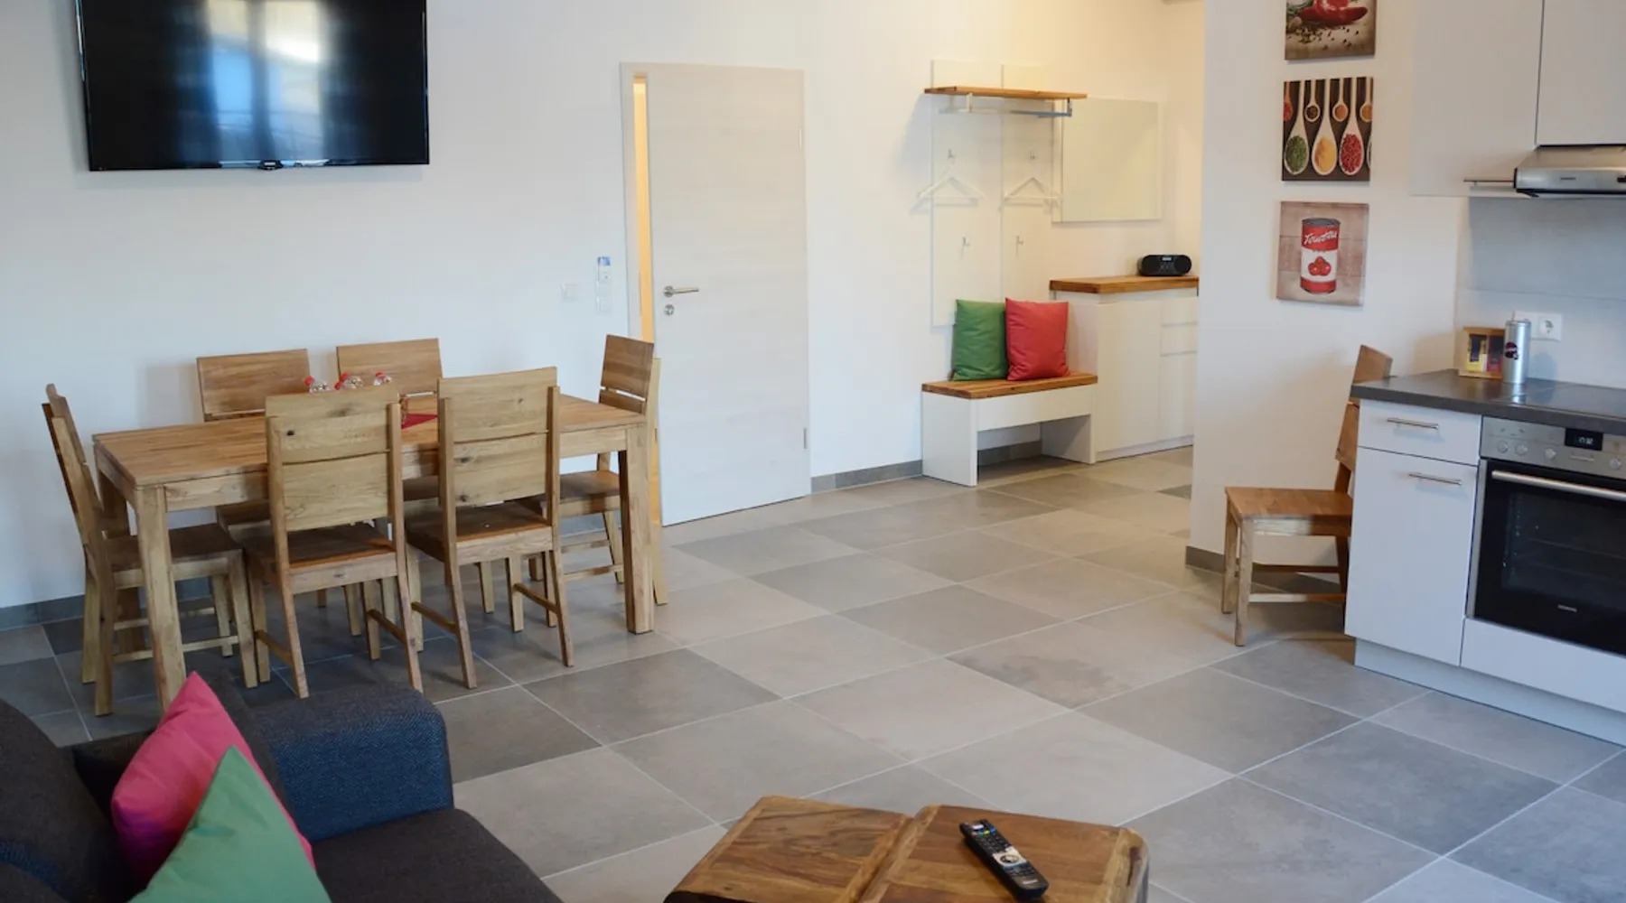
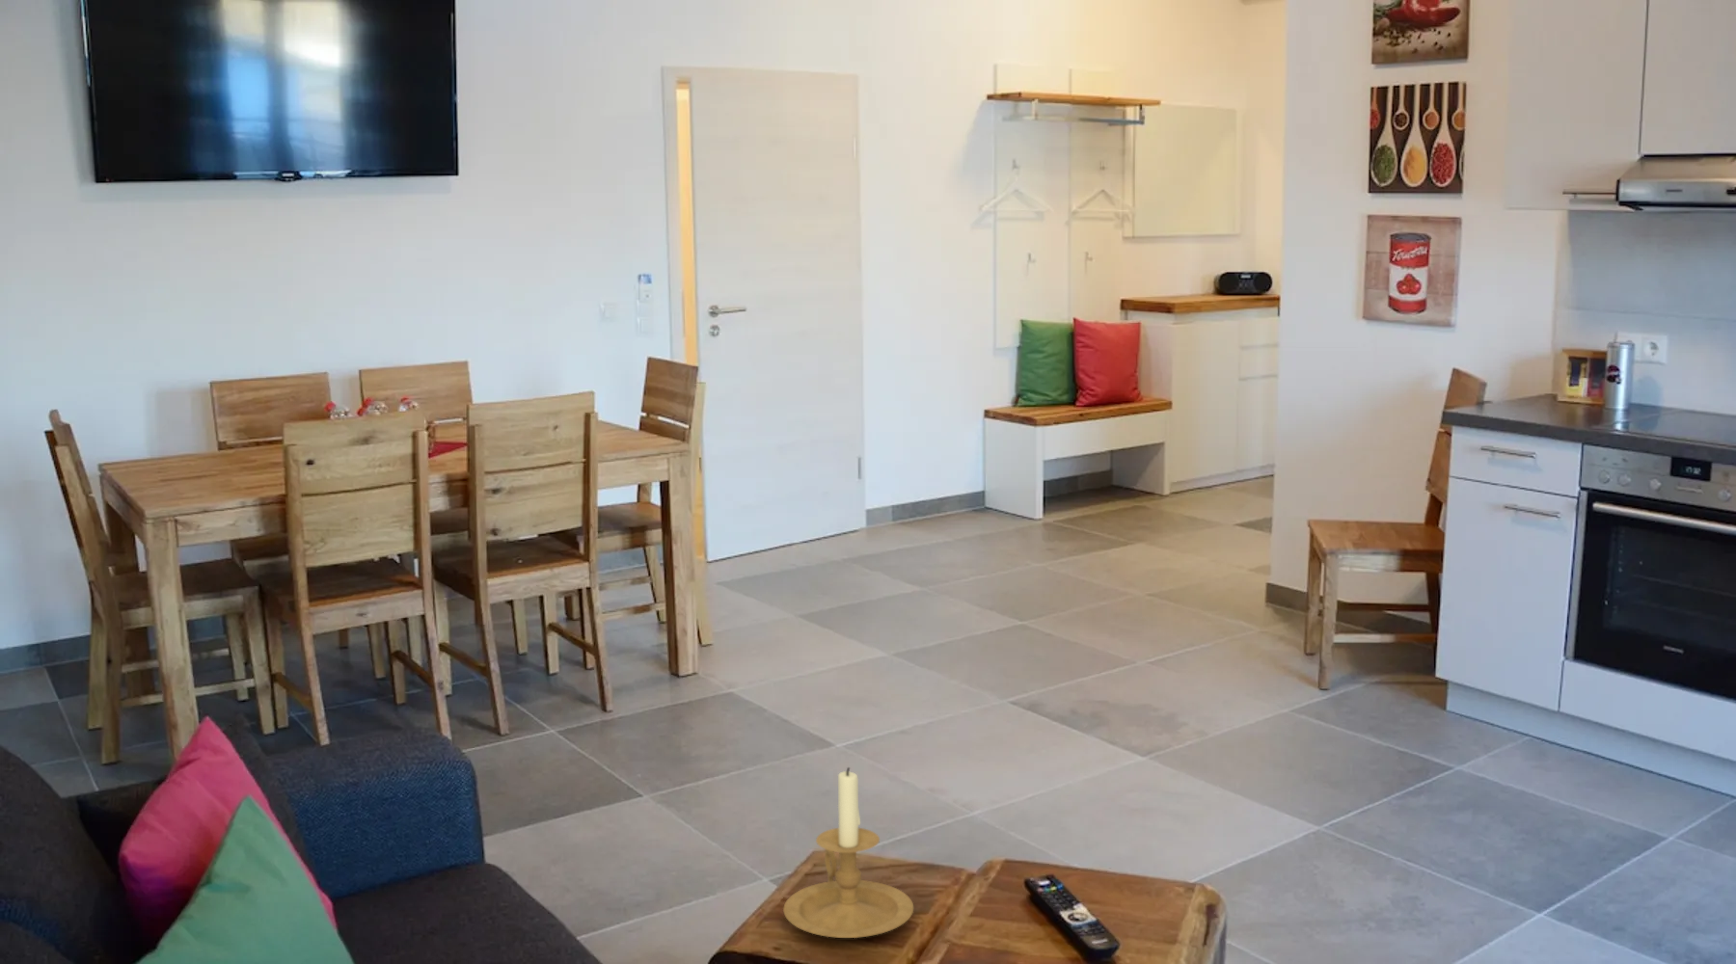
+ candle holder [783,767,914,939]
